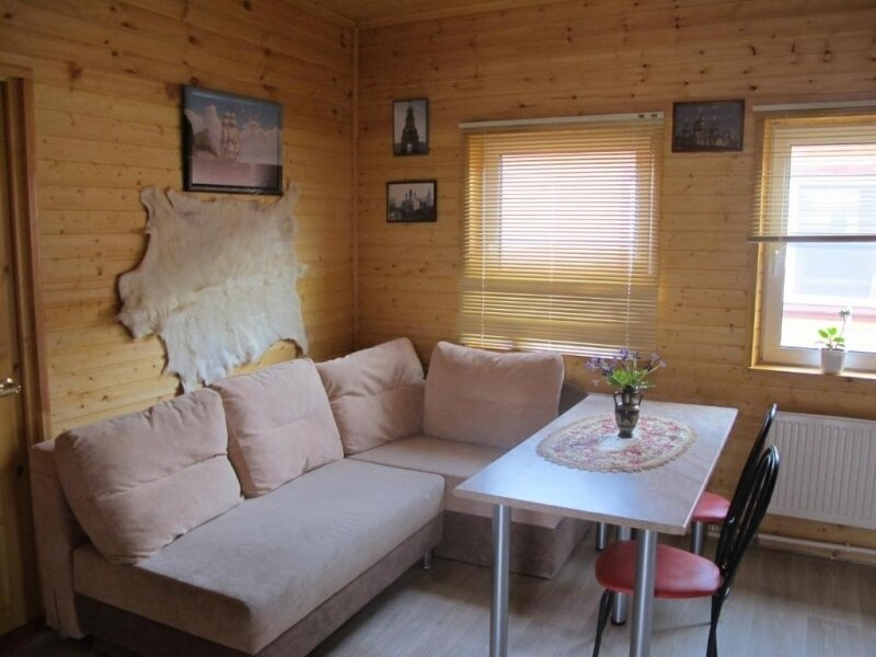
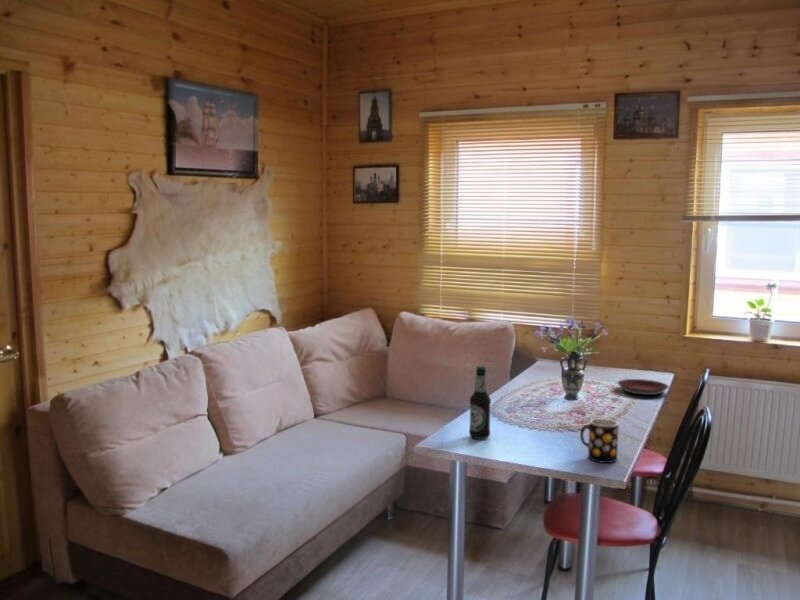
+ plate [616,378,670,396]
+ bottle [468,365,492,440]
+ mug [579,418,620,464]
